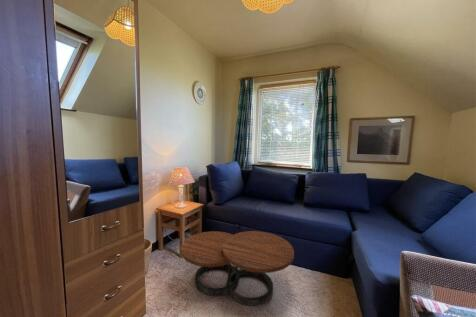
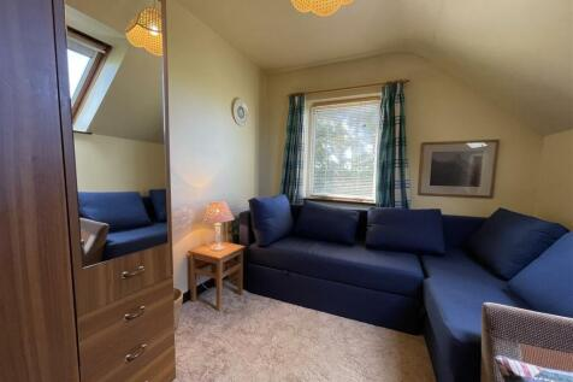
- coffee table [180,230,295,307]
